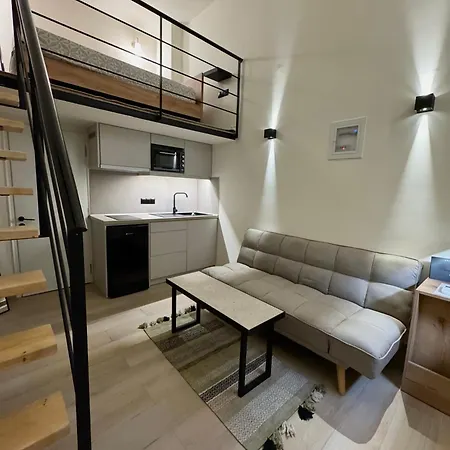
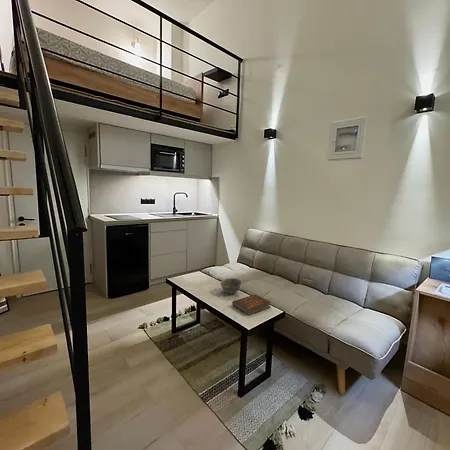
+ book [231,294,272,316]
+ bowl [219,277,243,295]
